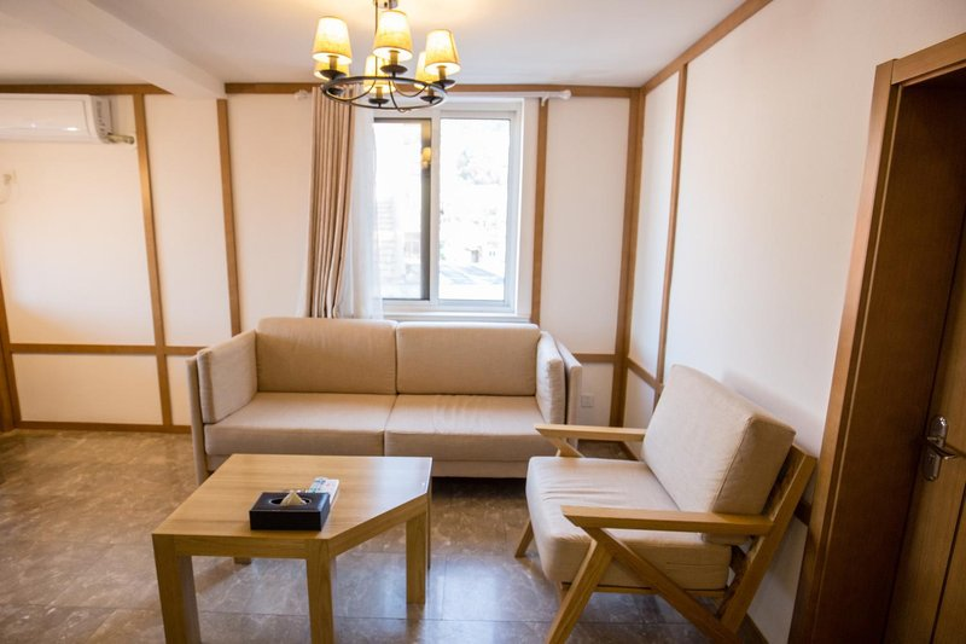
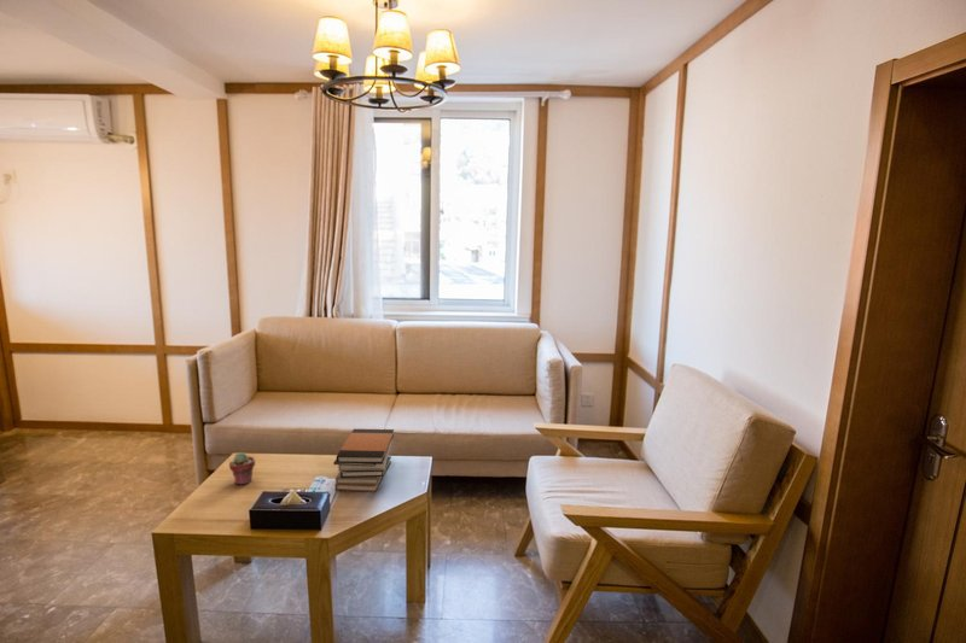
+ book stack [332,428,395,493]
+ potted succulent [228,451,256,486]
